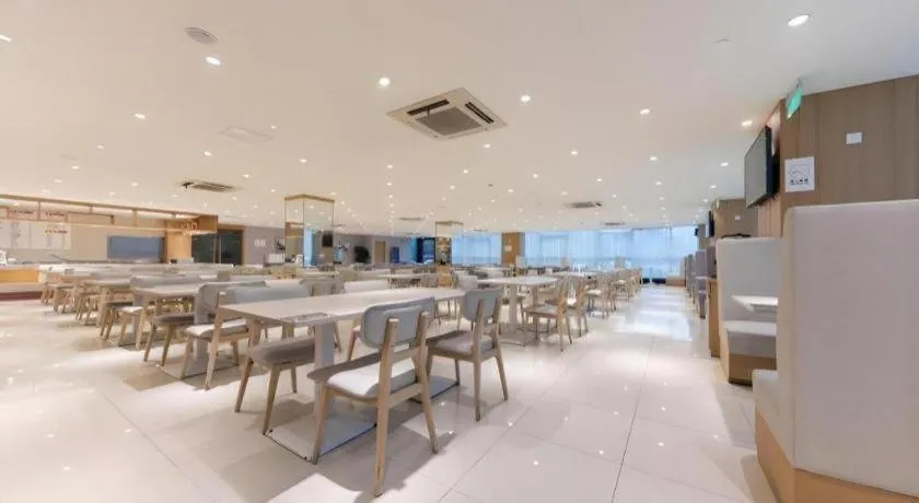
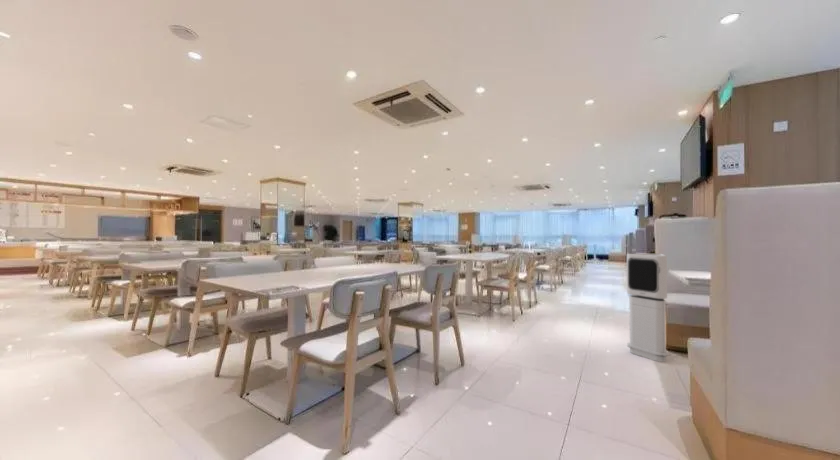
+ air purifier [626,253,669,363]
